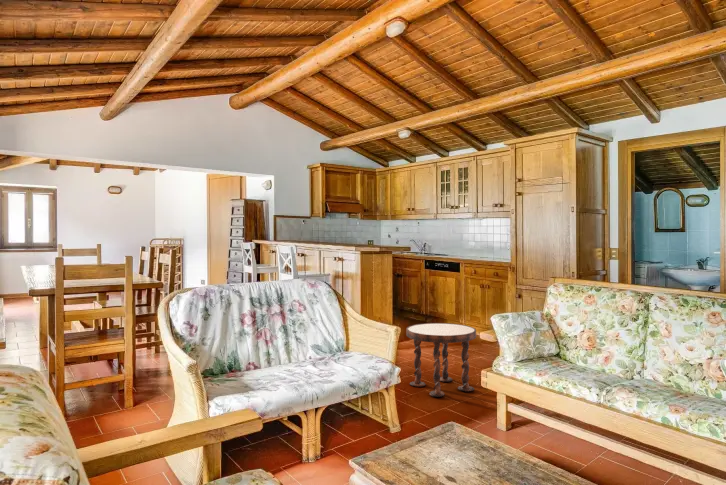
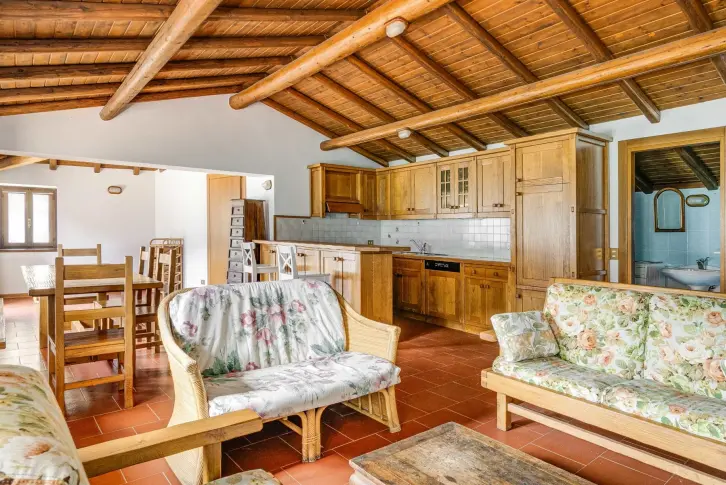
- side table [405,322,477,398]
